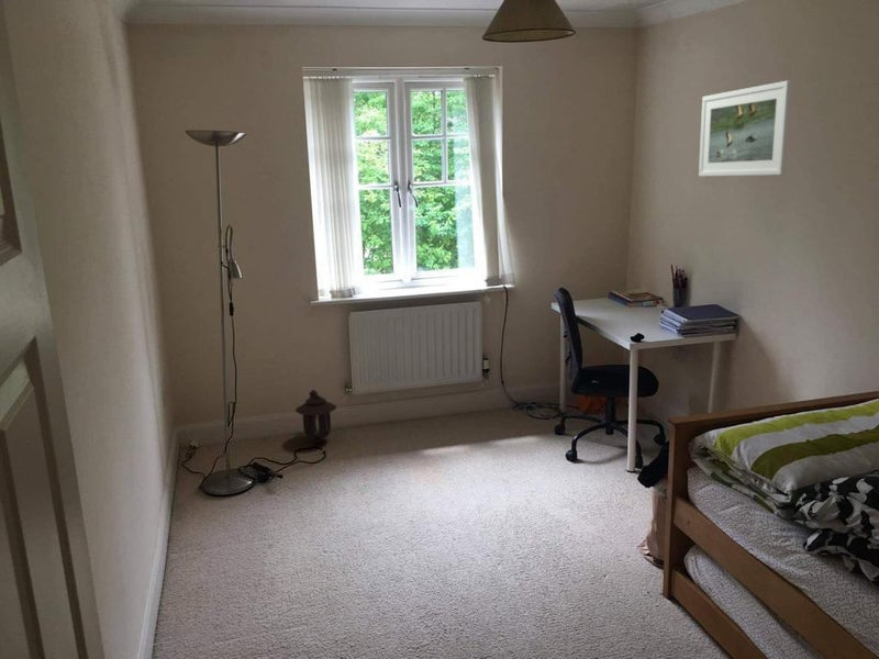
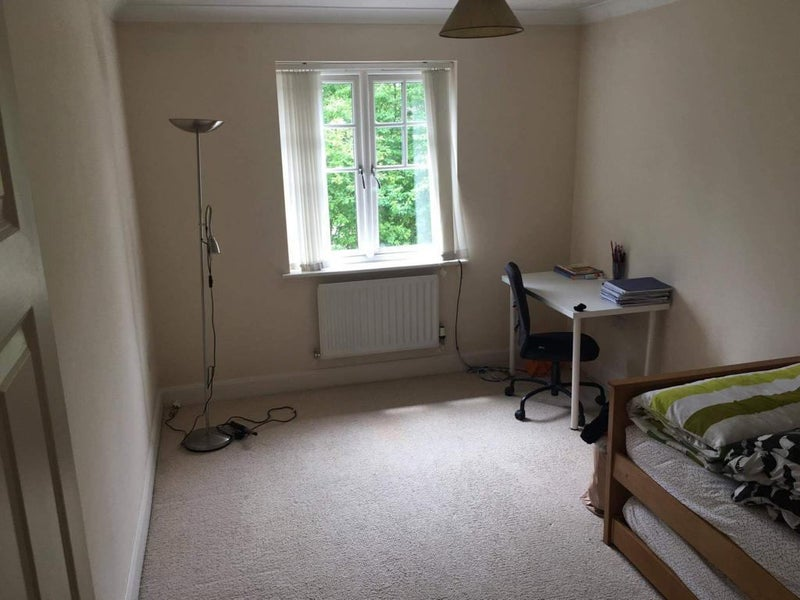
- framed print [698,79,793,178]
- lantern [294,389,337,444]
